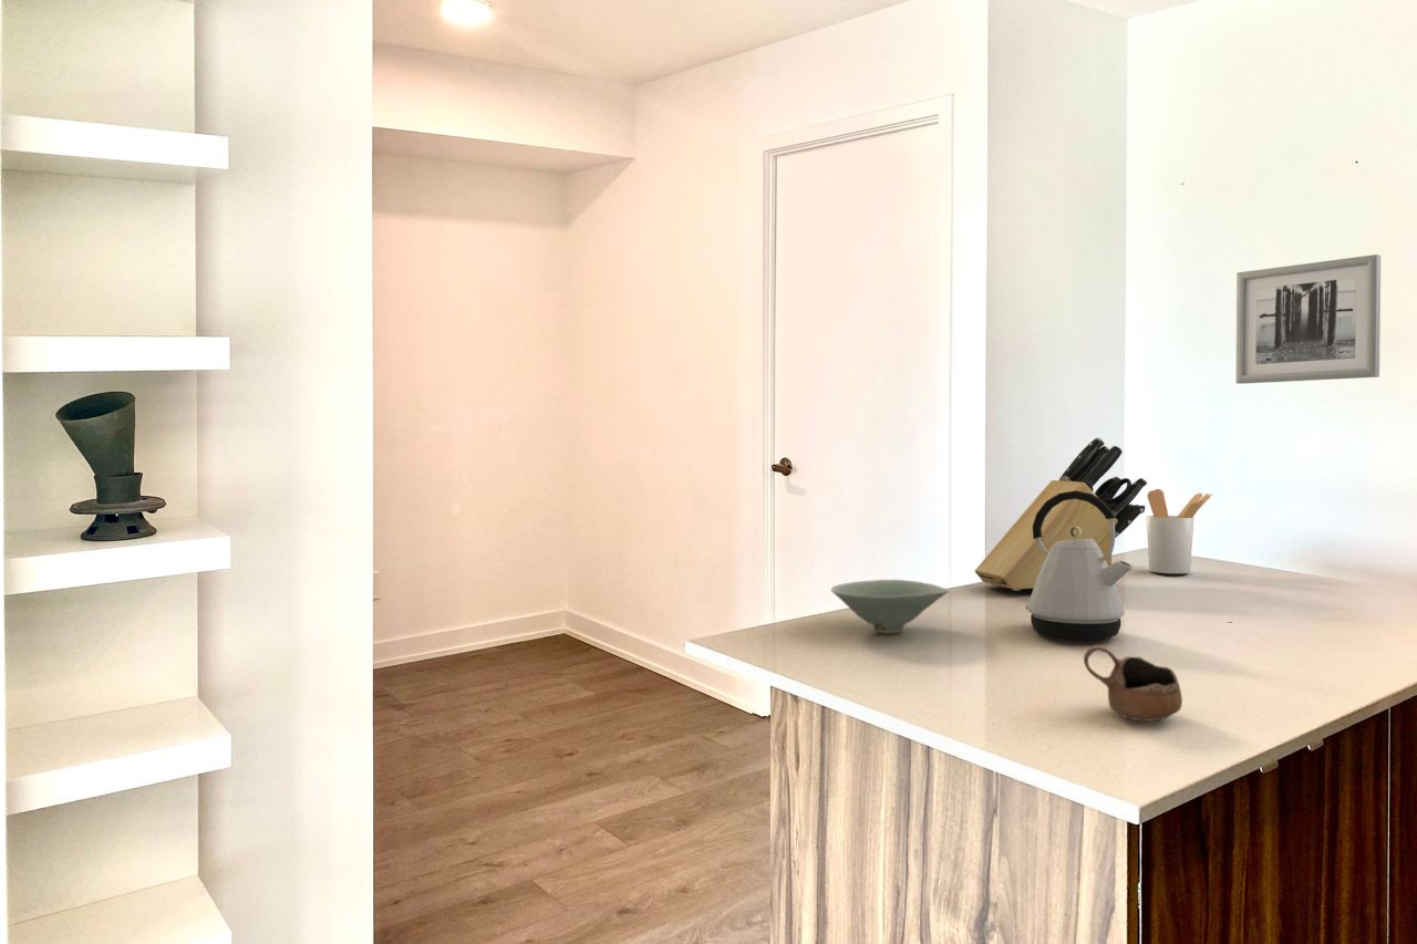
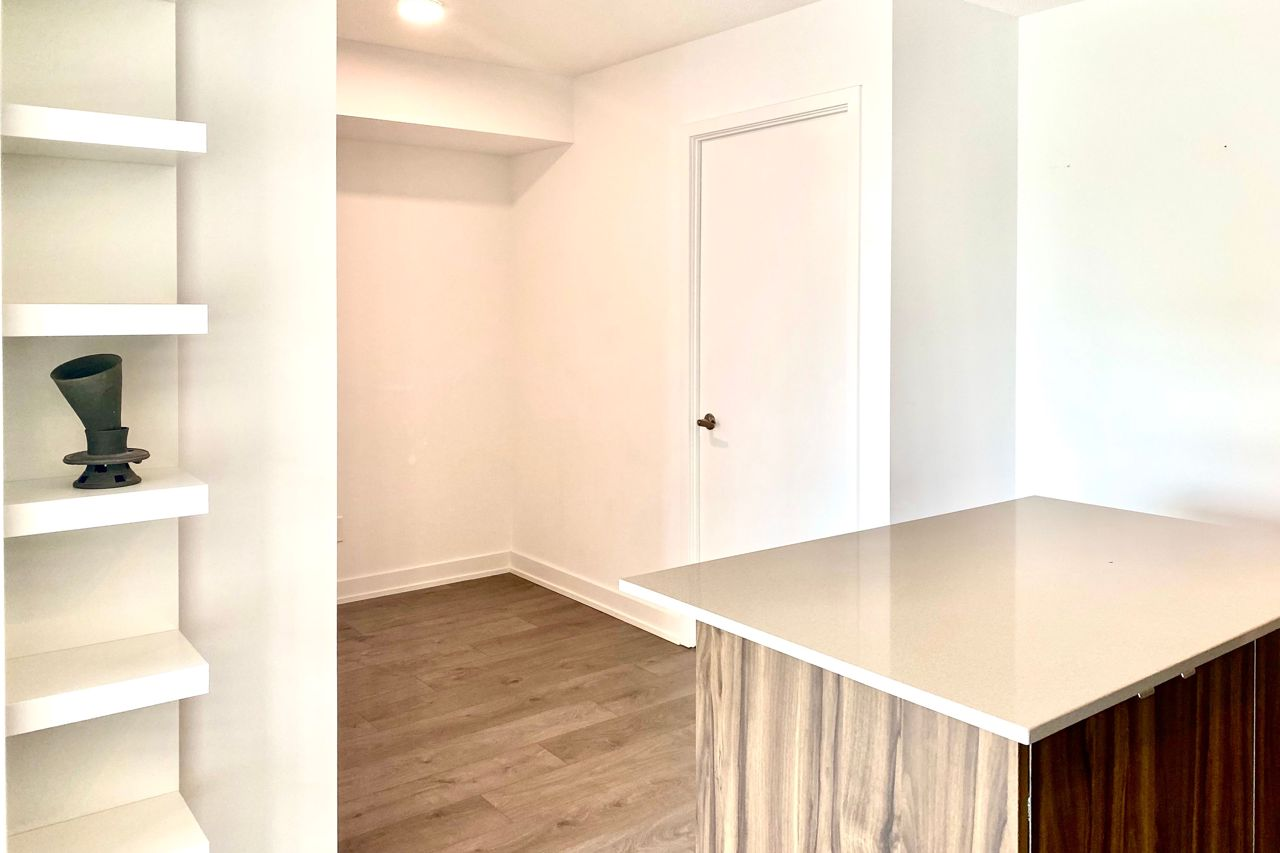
- bowl [830,579,950,634]
- utensil holder [1145,488,1213,574]
- kettle [1024,490,1134,642]
- cup [1083,644,1183,723]
- wall art [1234,253,1382,385]
- knife block [974,436,1148,592]
